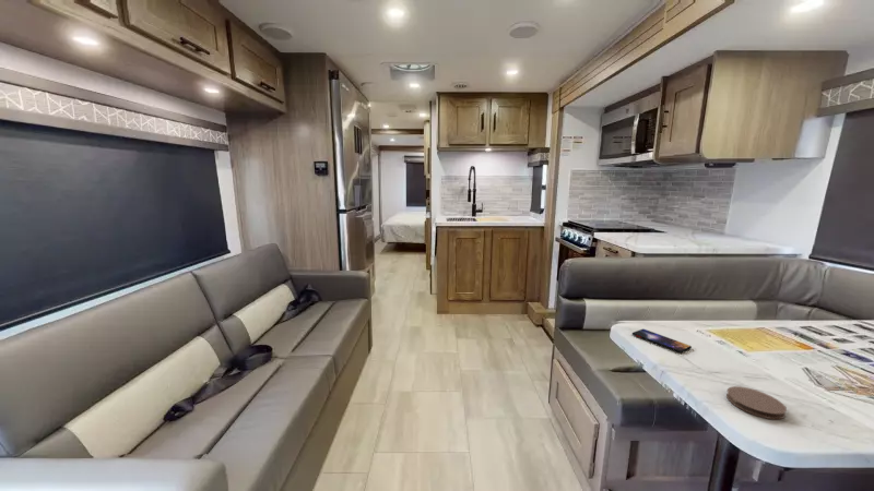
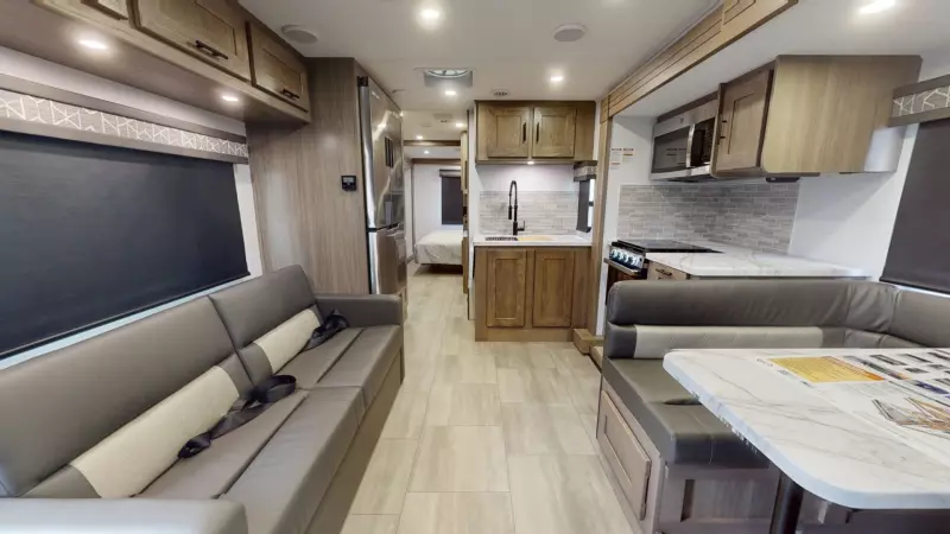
- coaster [725,385,788,420]
- smartphone [631,328,693,354]
